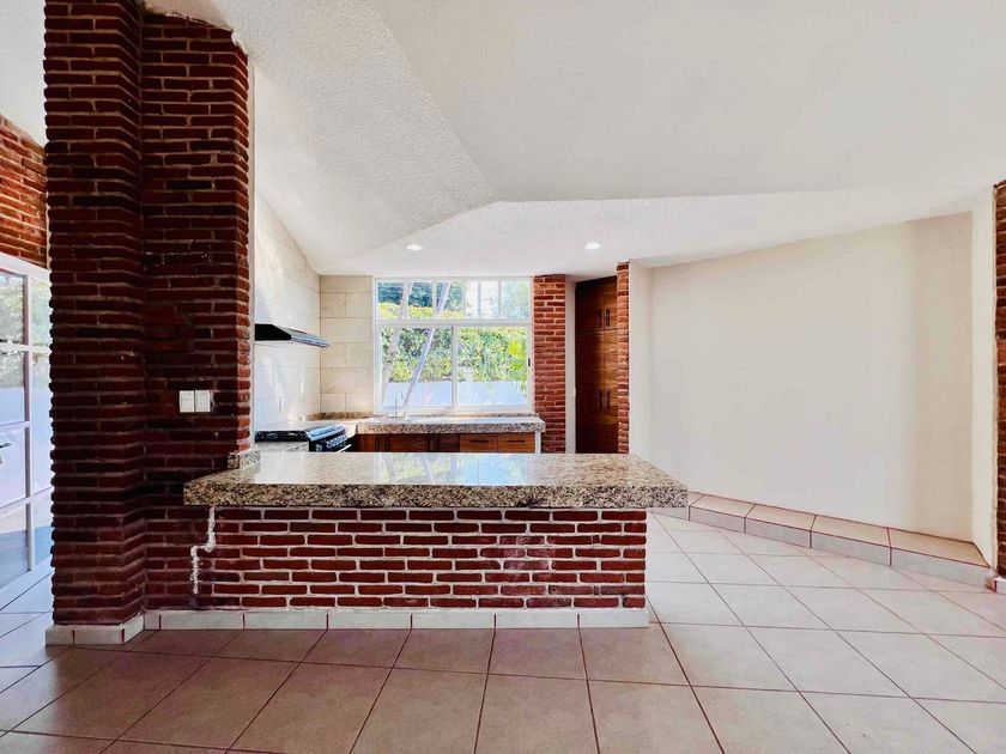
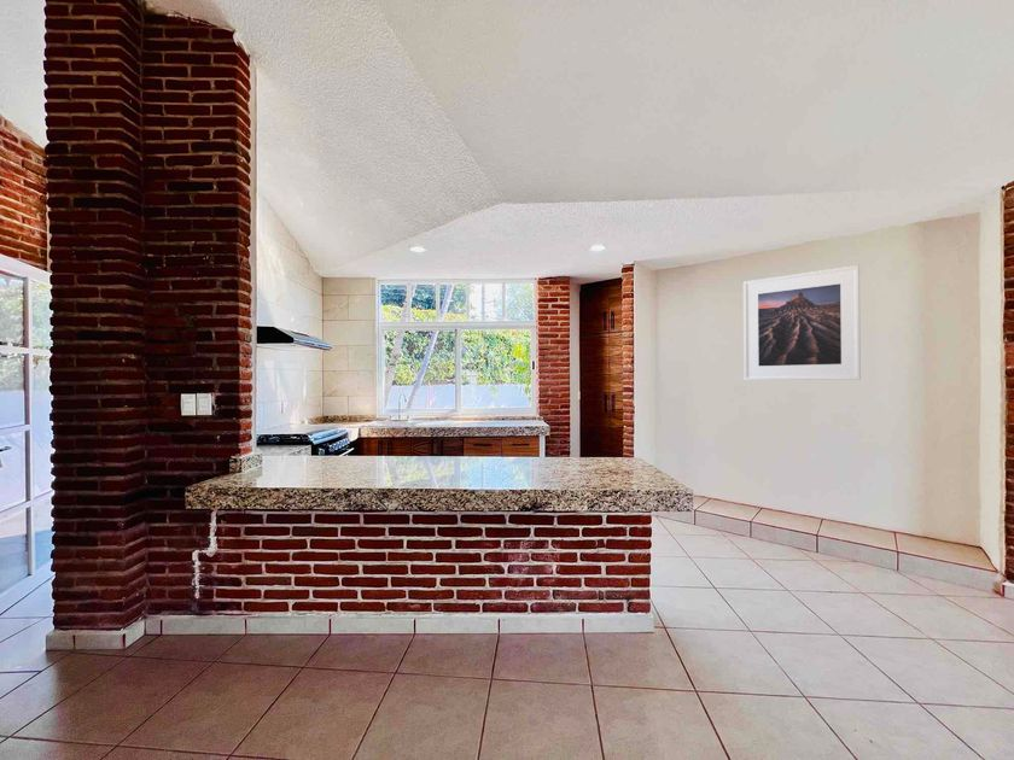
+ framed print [742,264,862,381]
